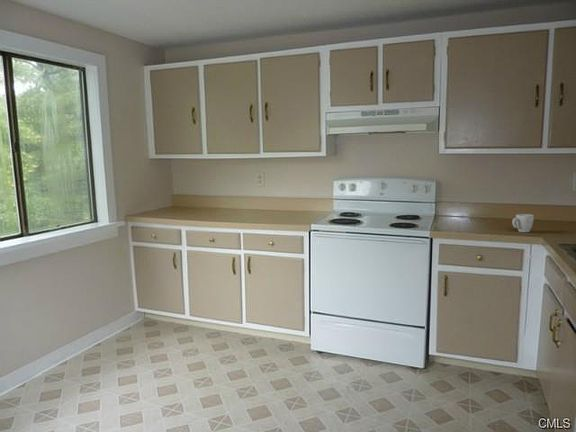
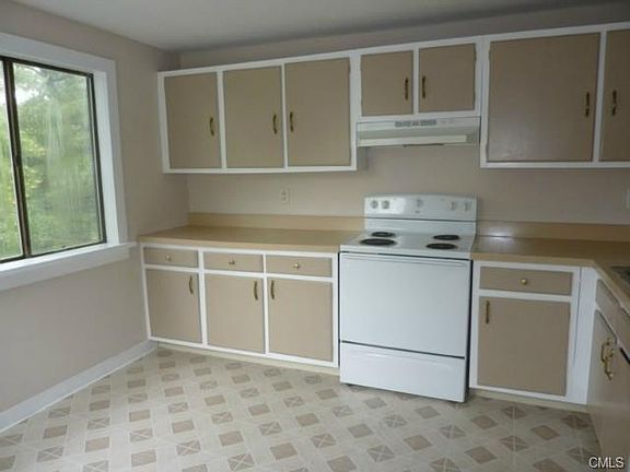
- mug [511,213,535,233]
